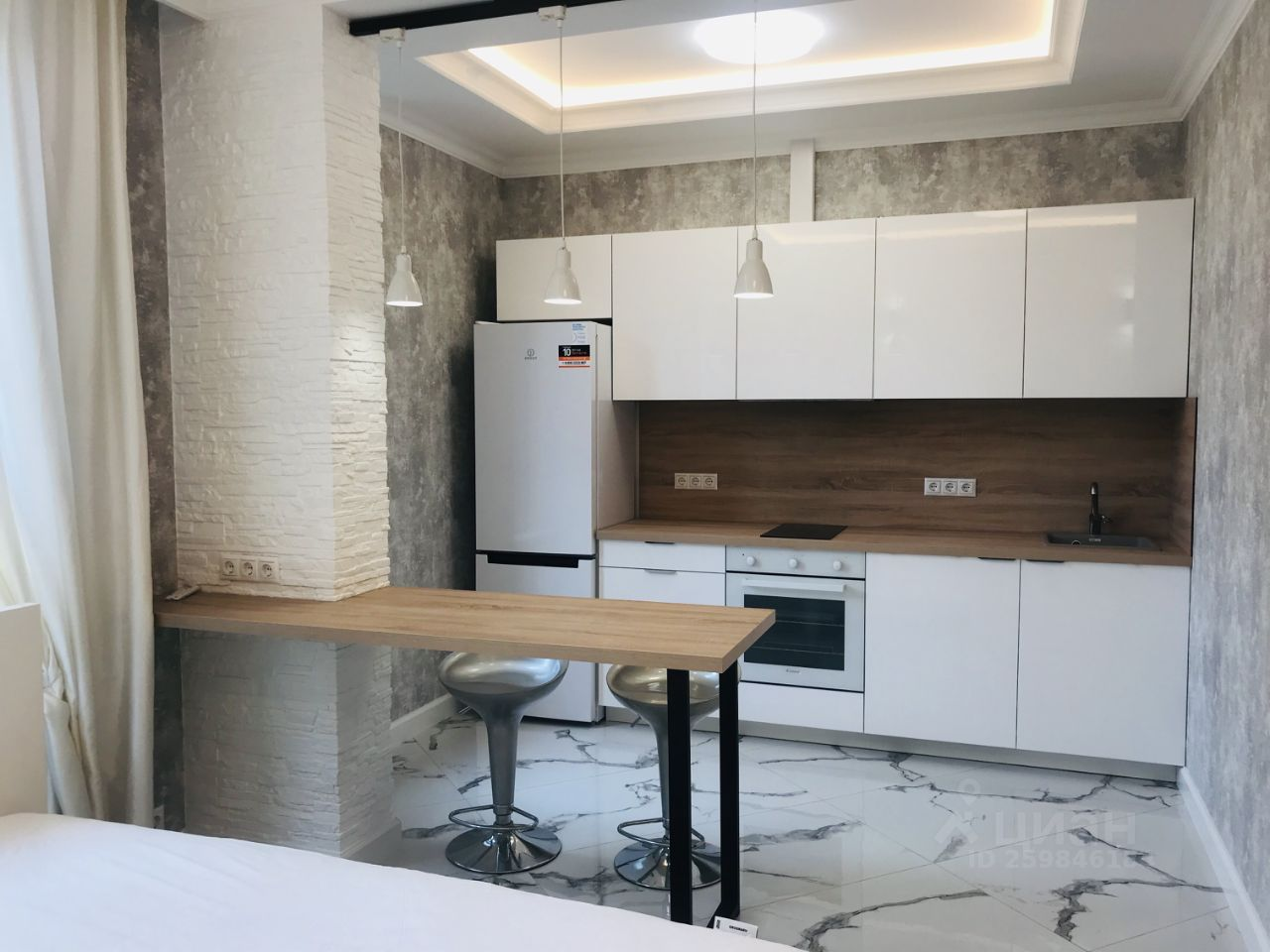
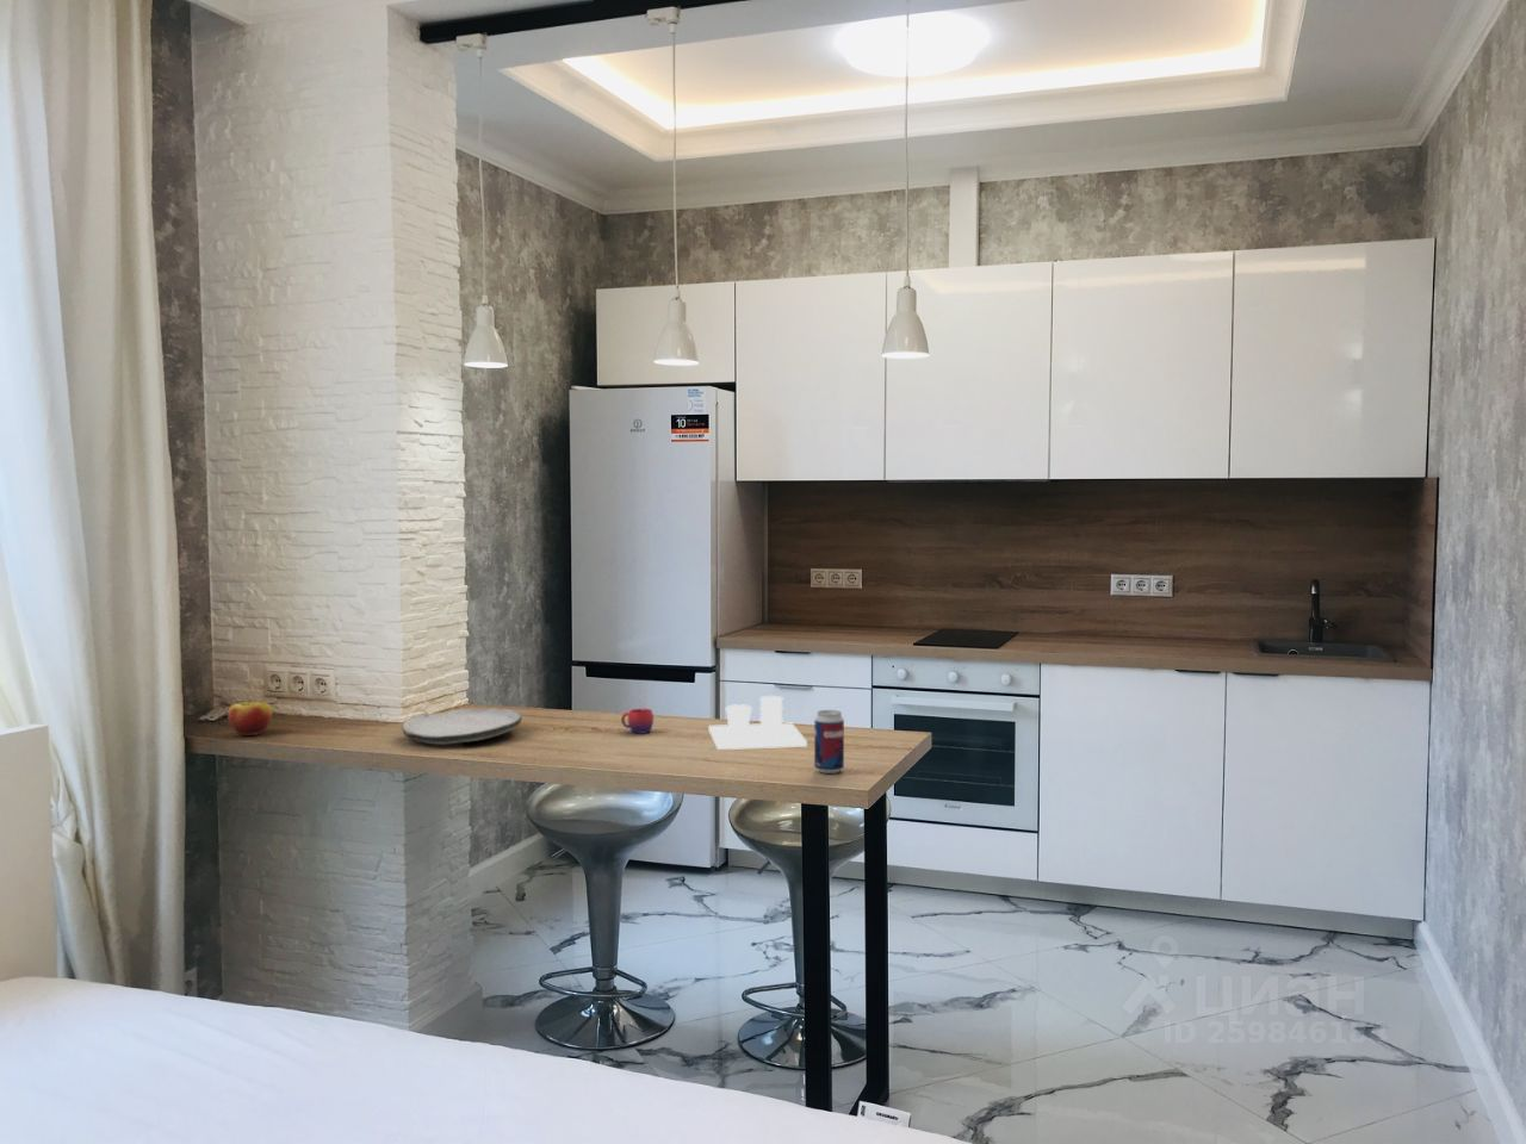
+ plate [400,707,524,746]
+ salt and pepper shaker set [708,695,809,751]
+ mug [620,691,655,735]
+ apple [227,699,273,737]
+ beverage can [813,709,845,775]
